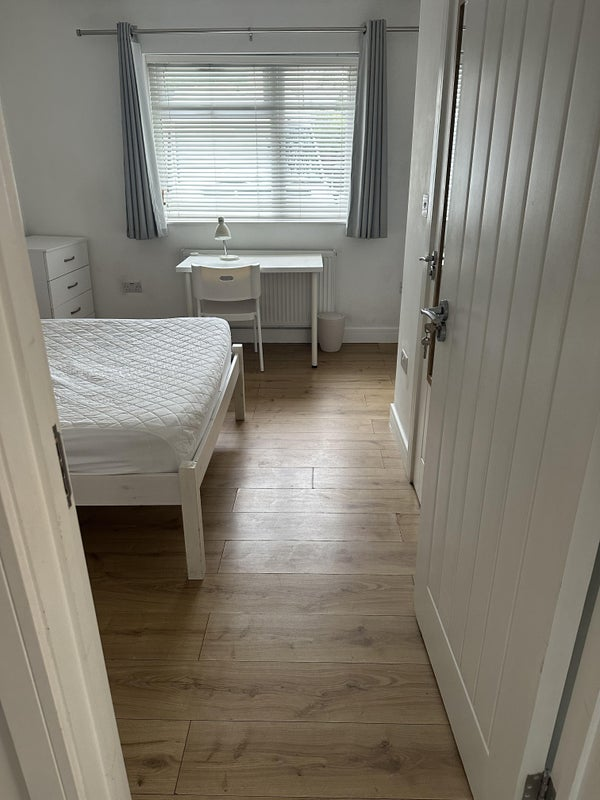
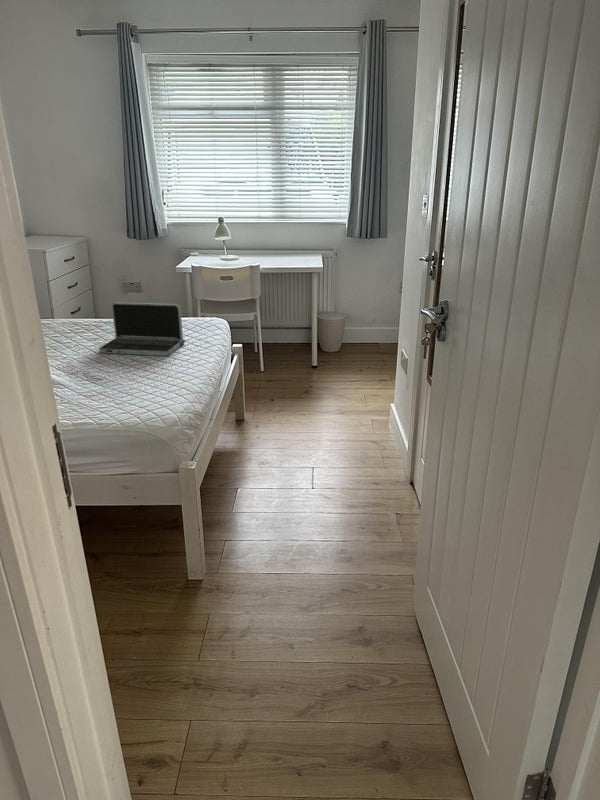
+ laptop [99,301,186,357]
